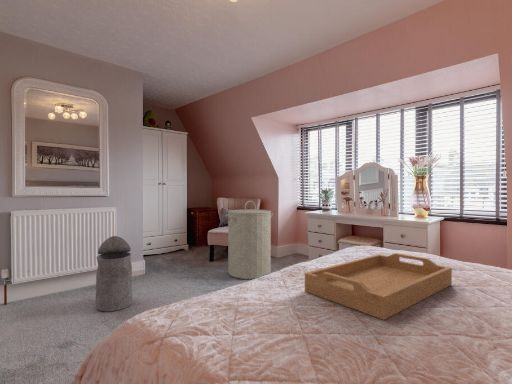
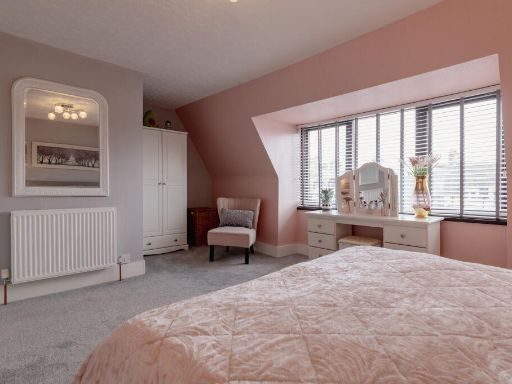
- laundry hamper [225,200,274,280]
- trash can [95,235,133,312]
- serving tray [304,252,453,321]
